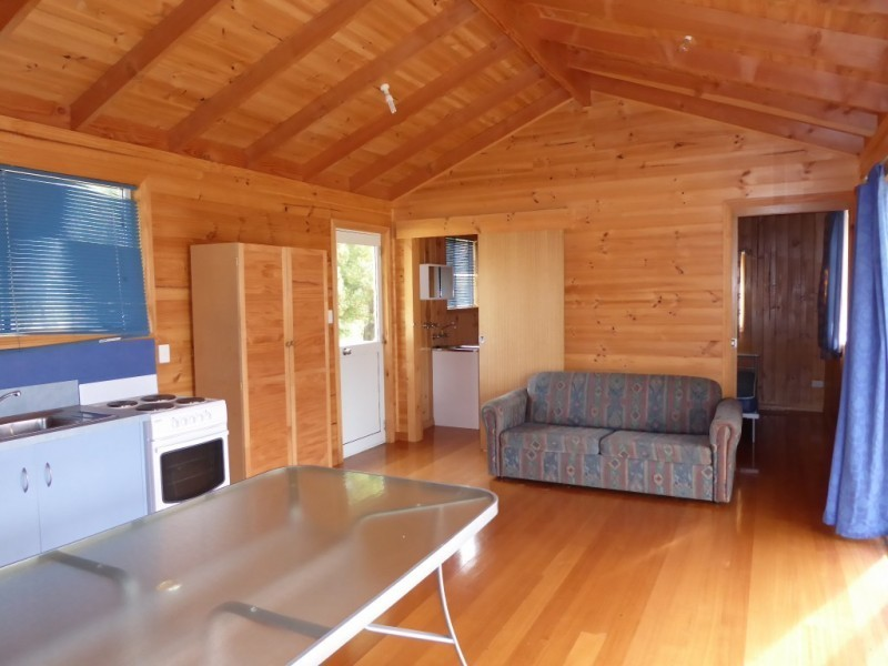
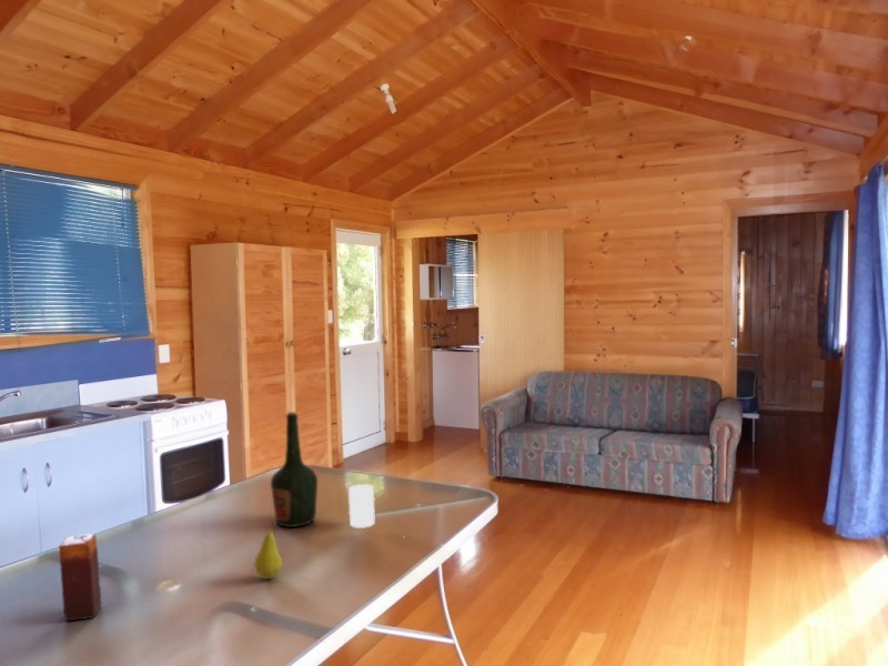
+ candle [58,533,103,622]
+ bottle [270,411,319,528]
+ cup [347,483,376,529]
+ fruit [254,521,283,581]
